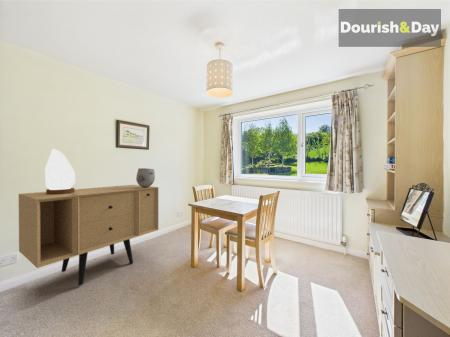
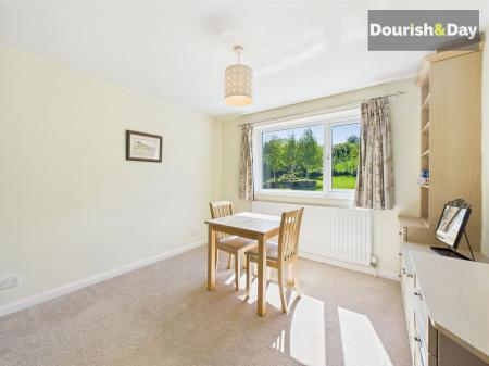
- sideboard [18,184,159,286]
- ceramic pot [135,167,156,187]
- table lamp [44,148,76,194]
